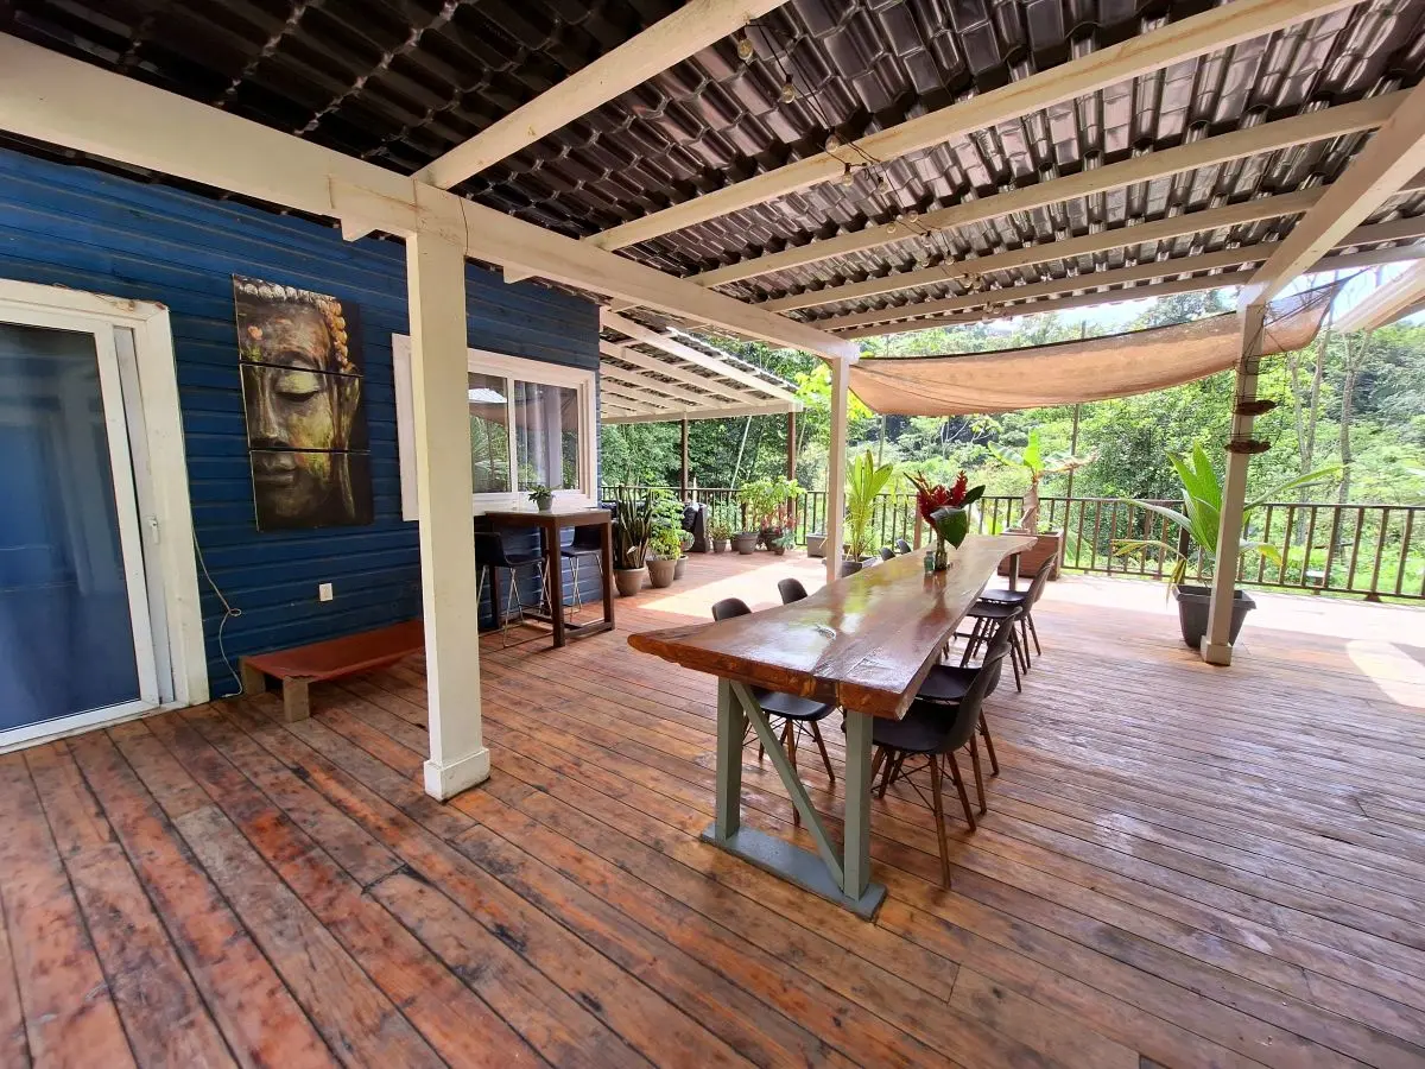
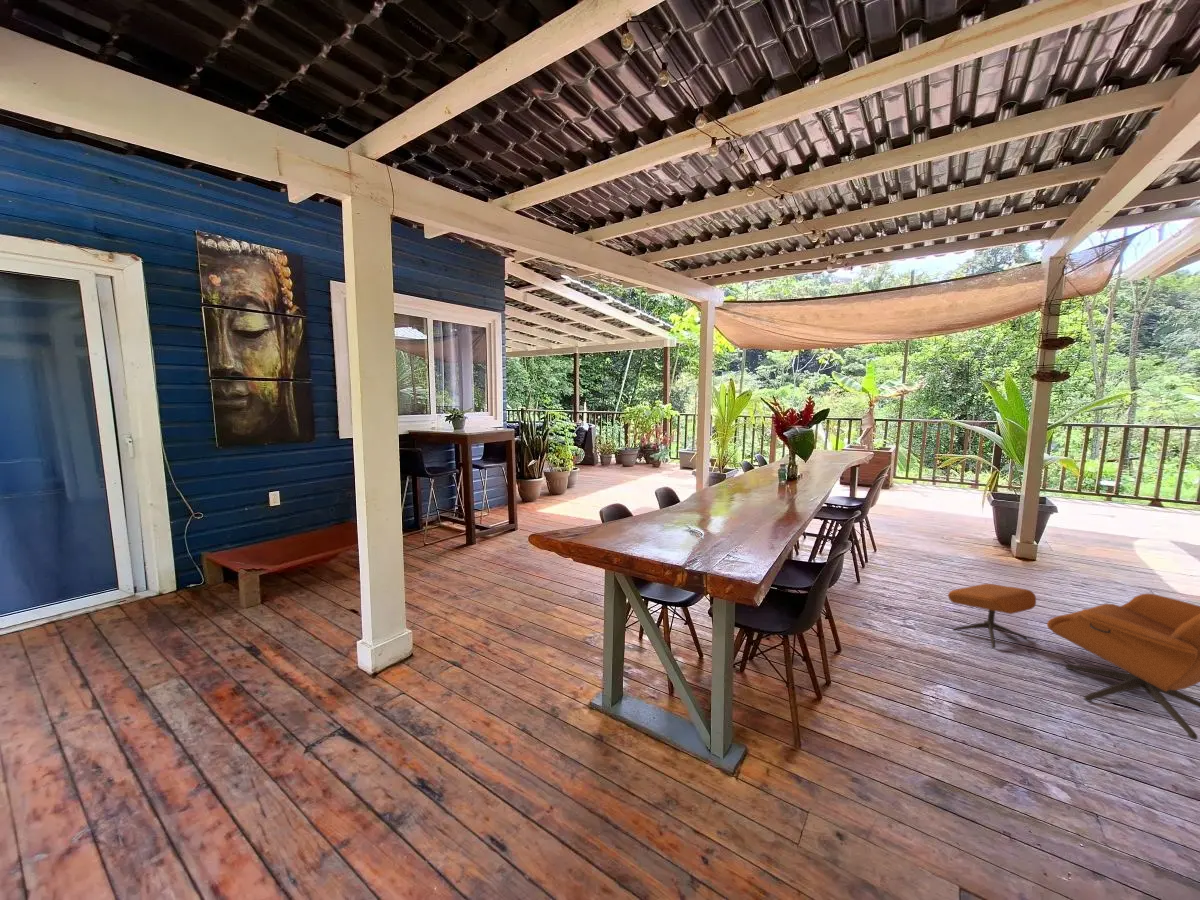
+ lounge chair [947,583,1200,741]
